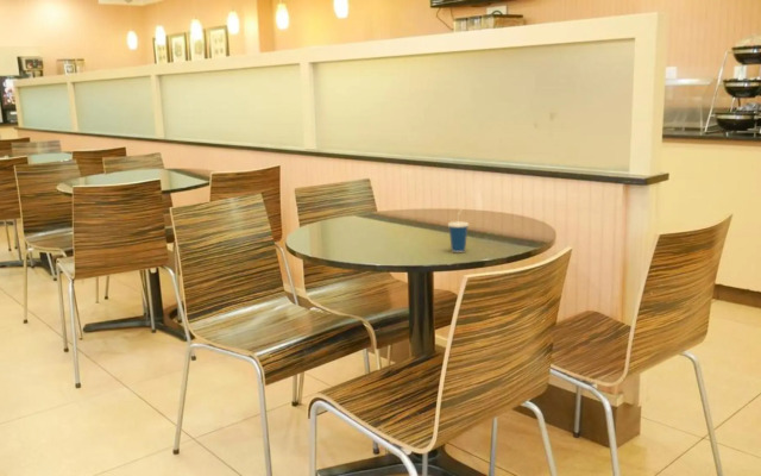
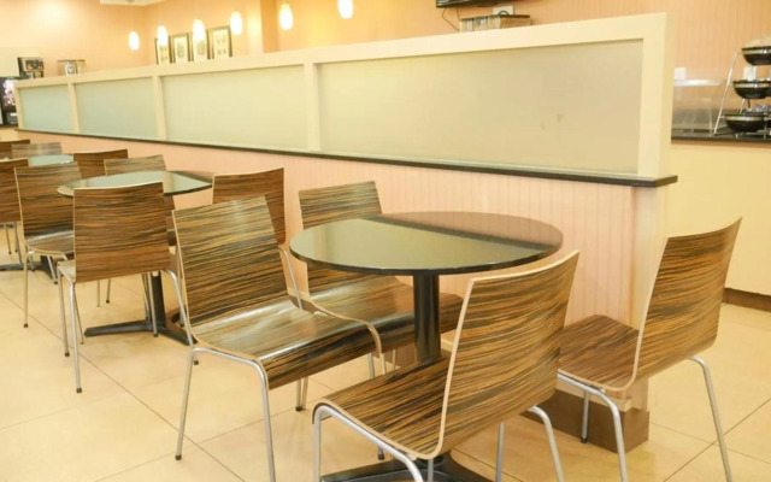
- cup [447,206,470,253]
